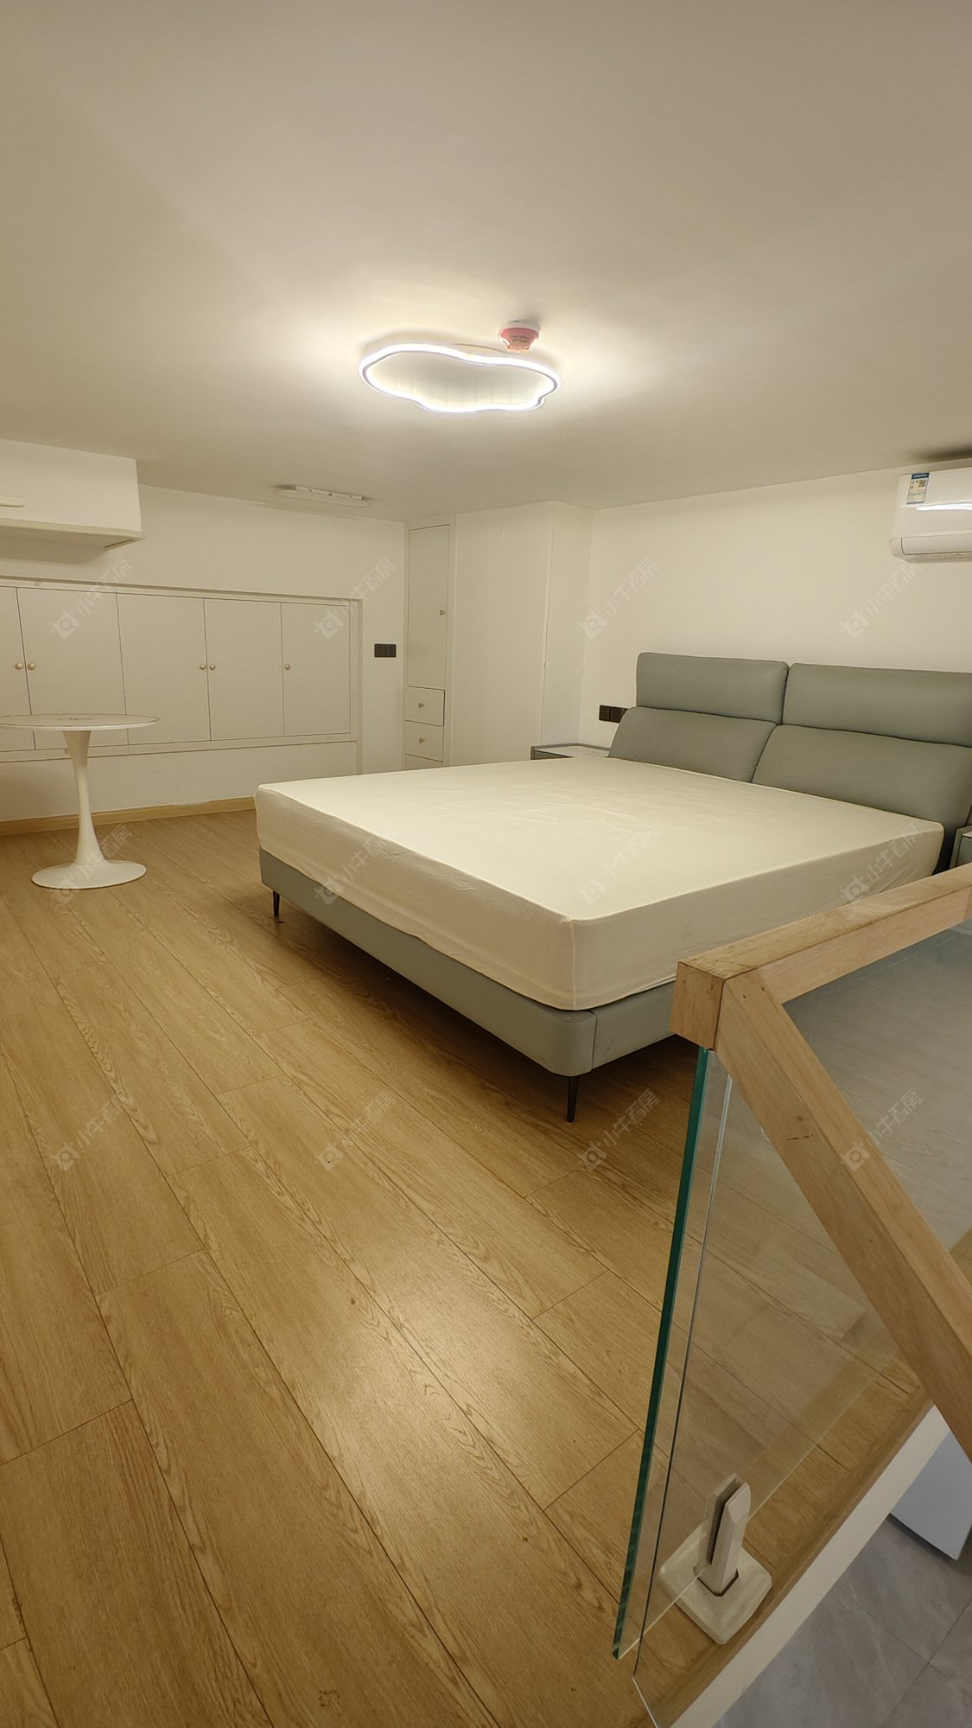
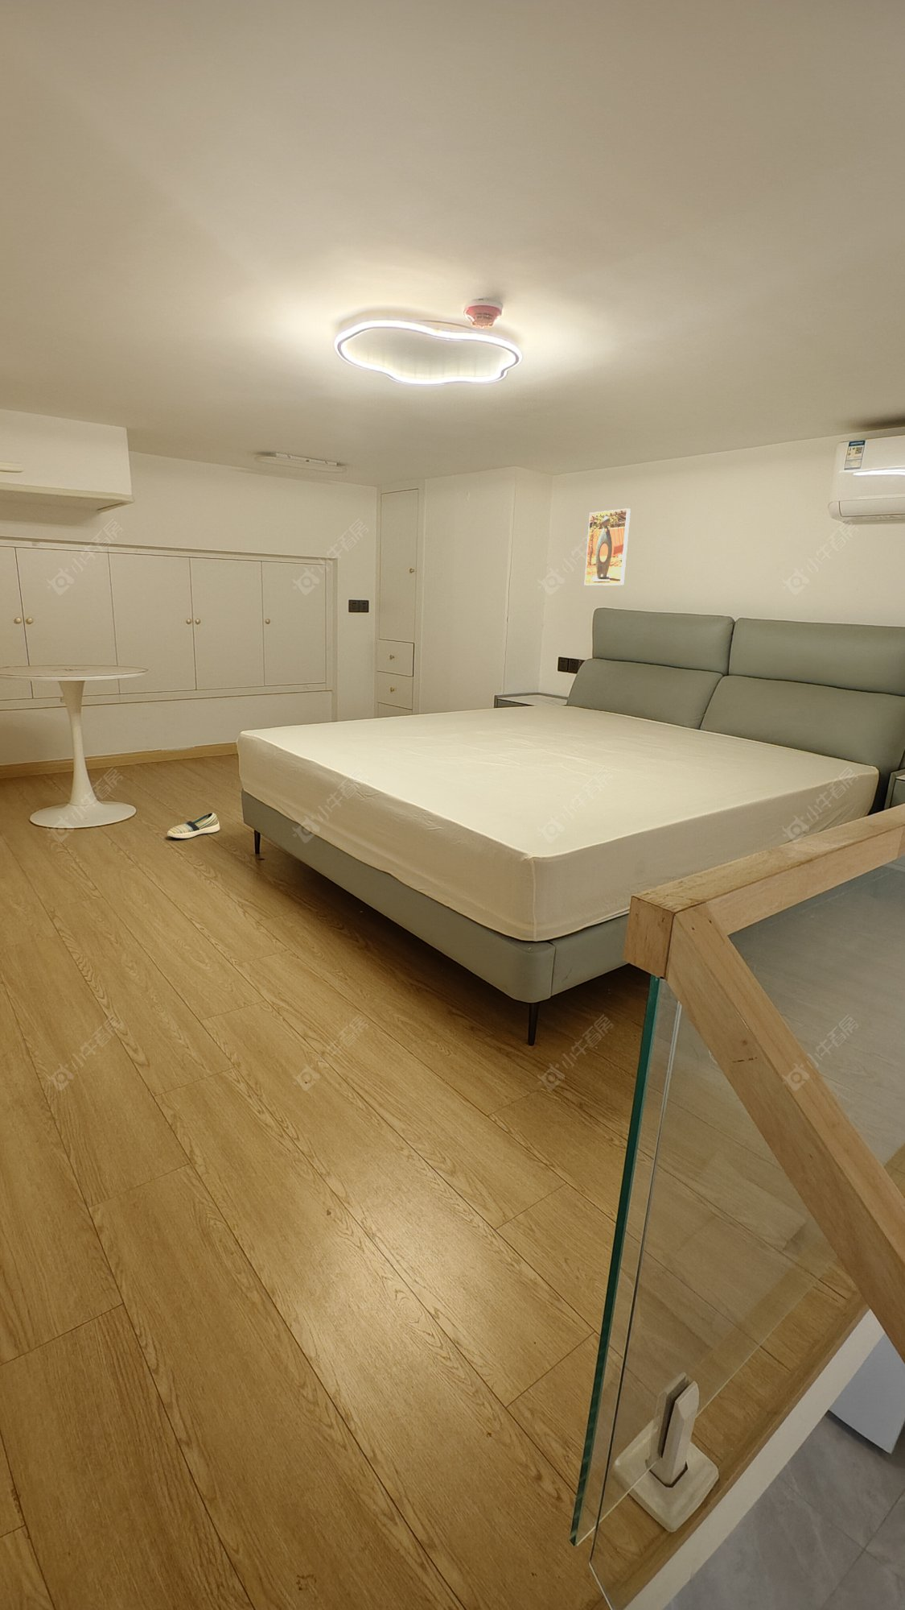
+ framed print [585,508,631,586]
+ shoe [167,812,220,839]
